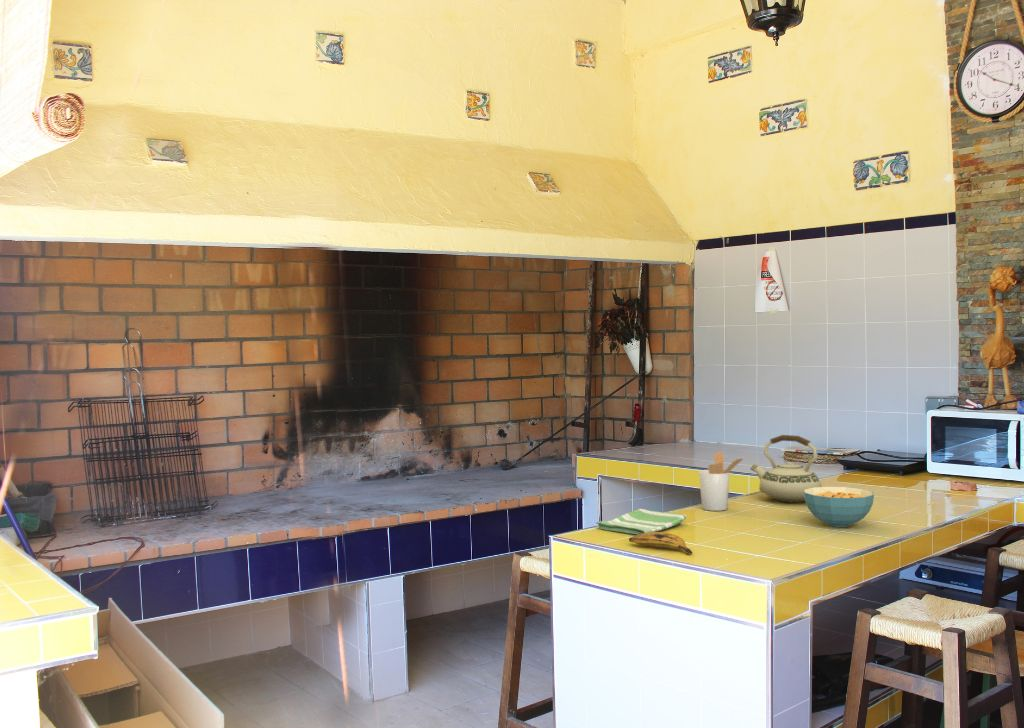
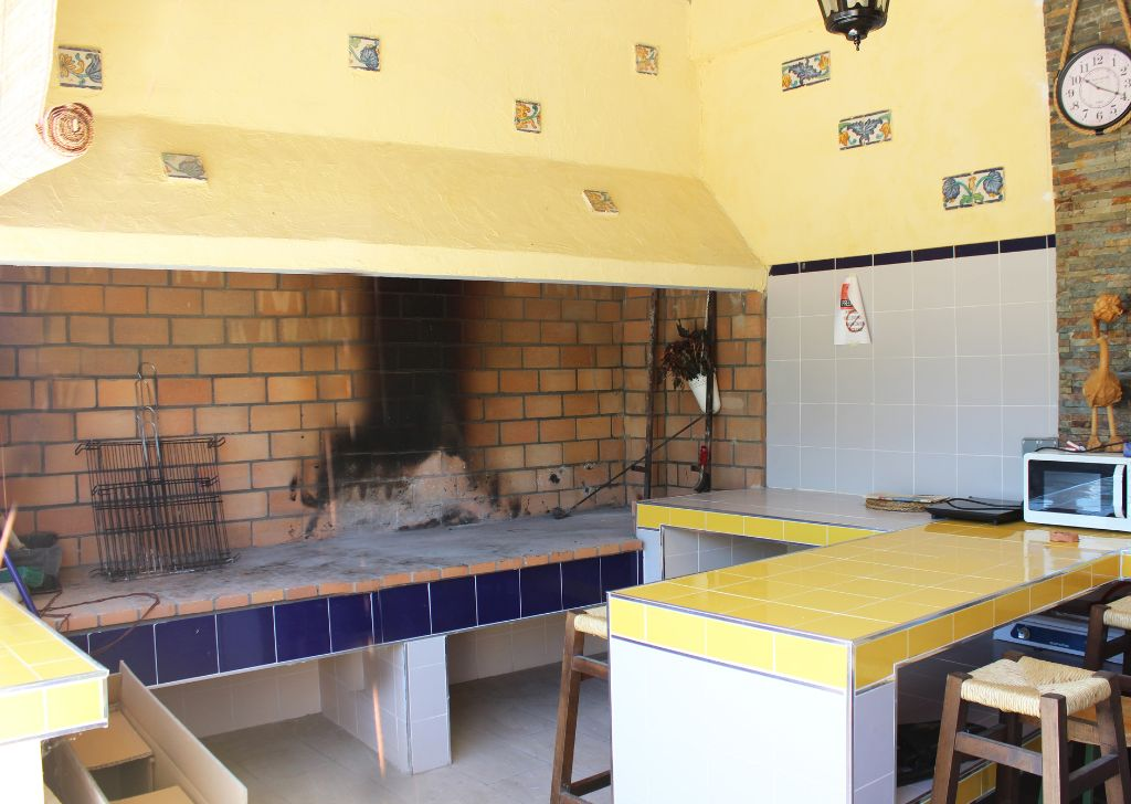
- banana [628,531,693,555]
- teakettle [749,434,823,504]
- cereal bowl [804,486,875,528]
- dish towel [595,508,687,535]
- utensil holder [698,451,745,512]
